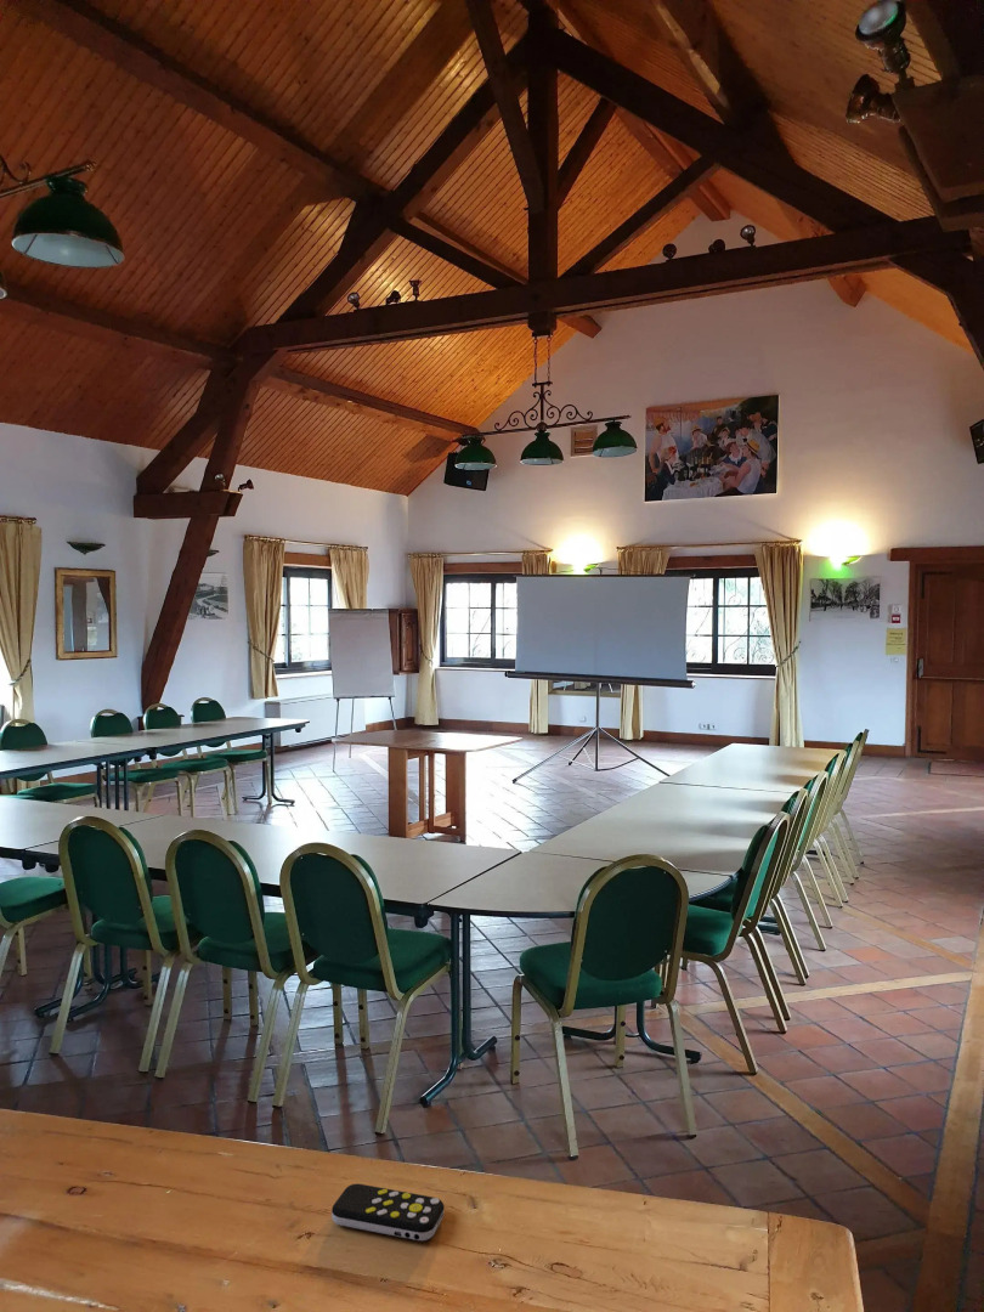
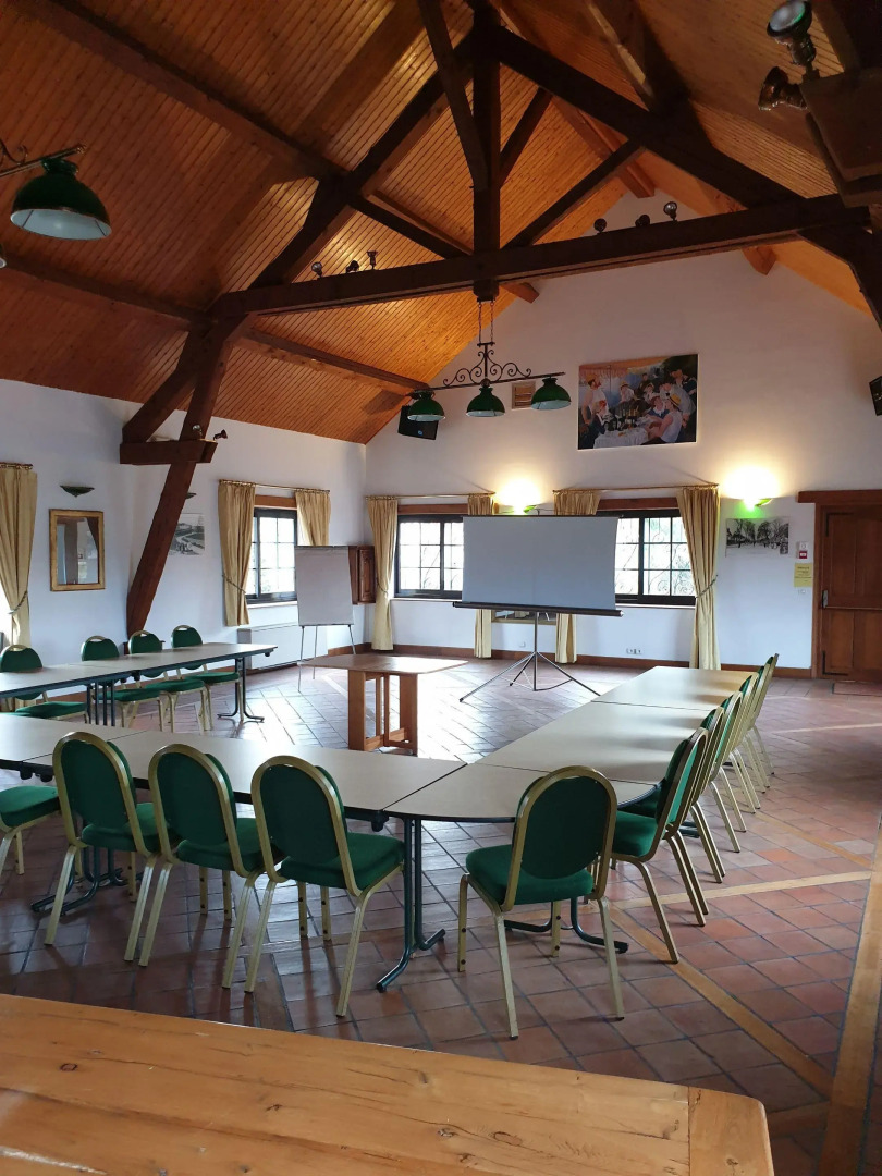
- remote control [330,1182,446,1242]
